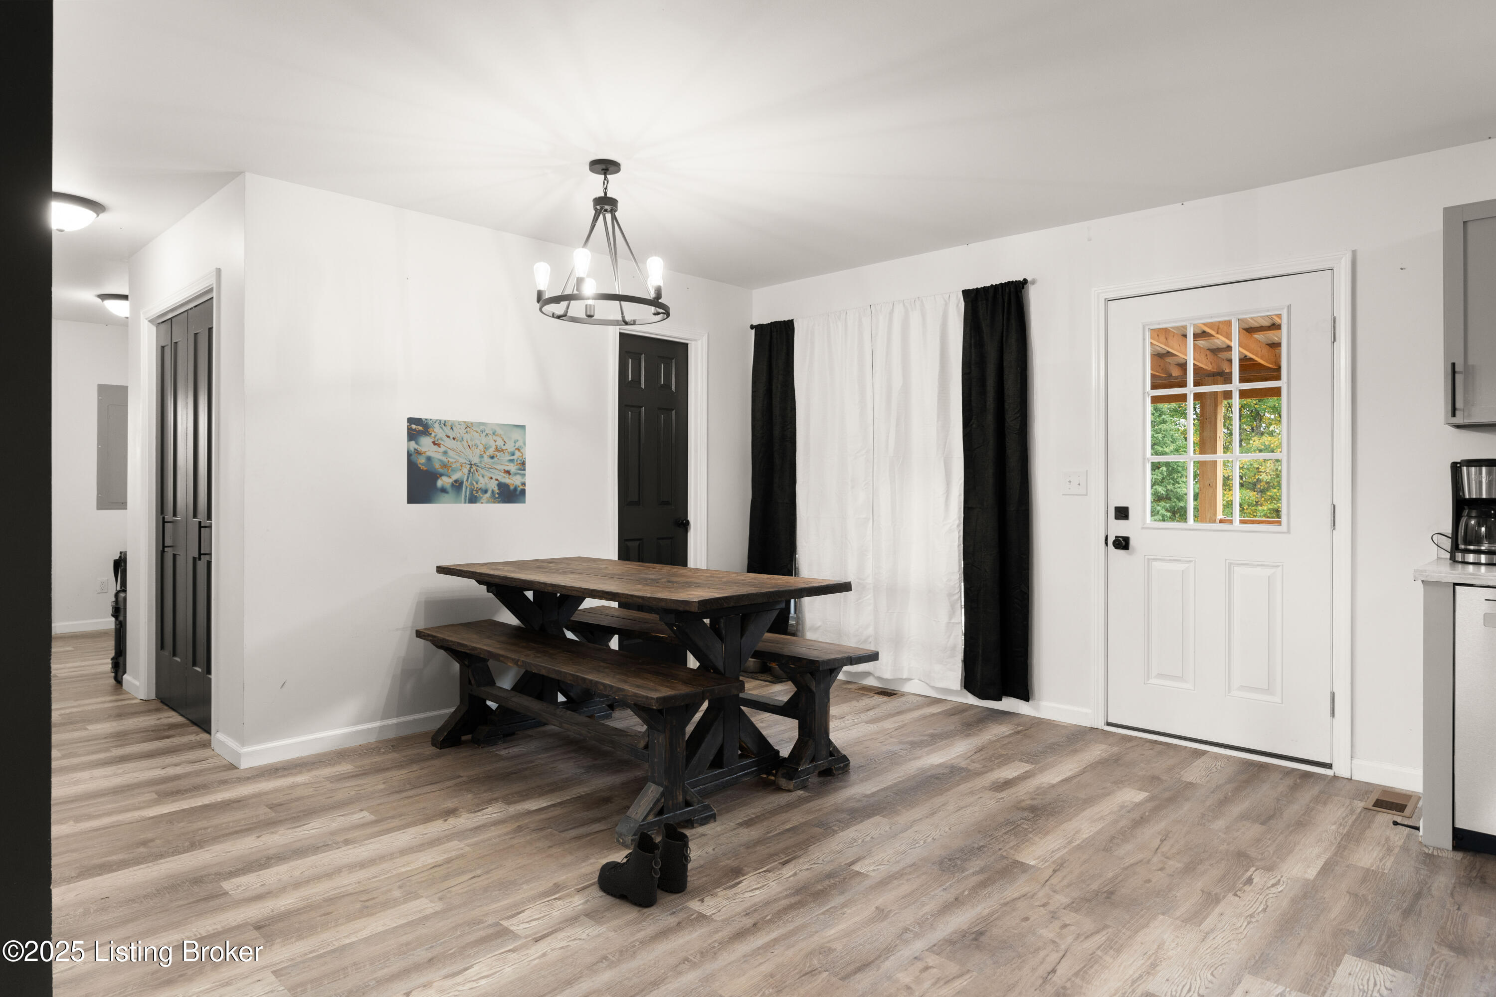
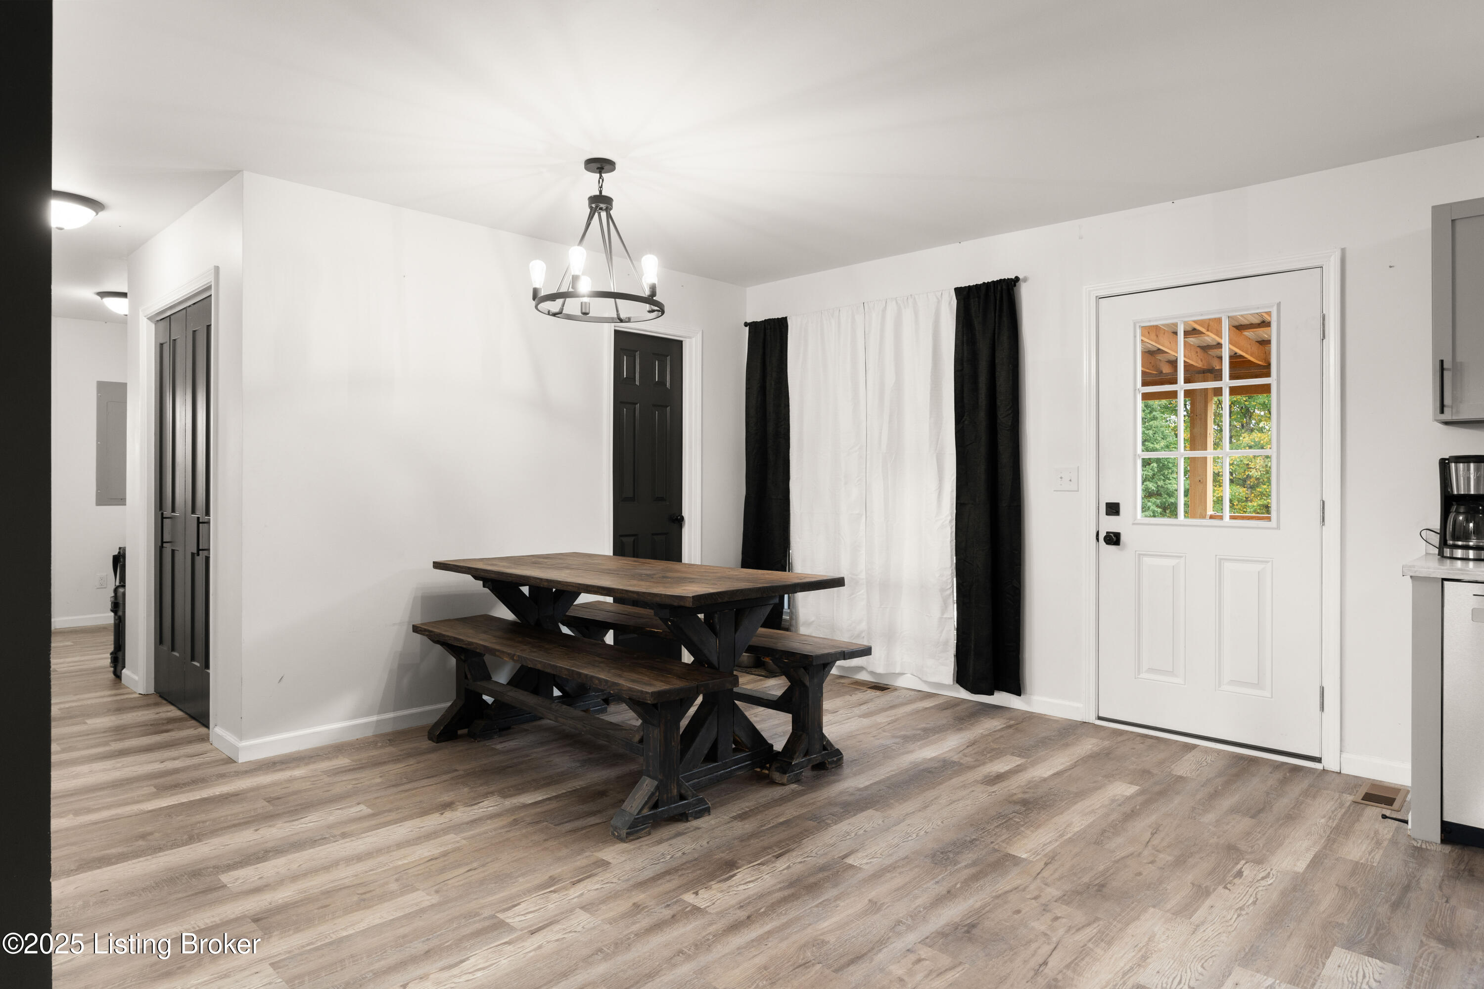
- wall art [406,417,526,504]
- boots [597,822,691,907]
